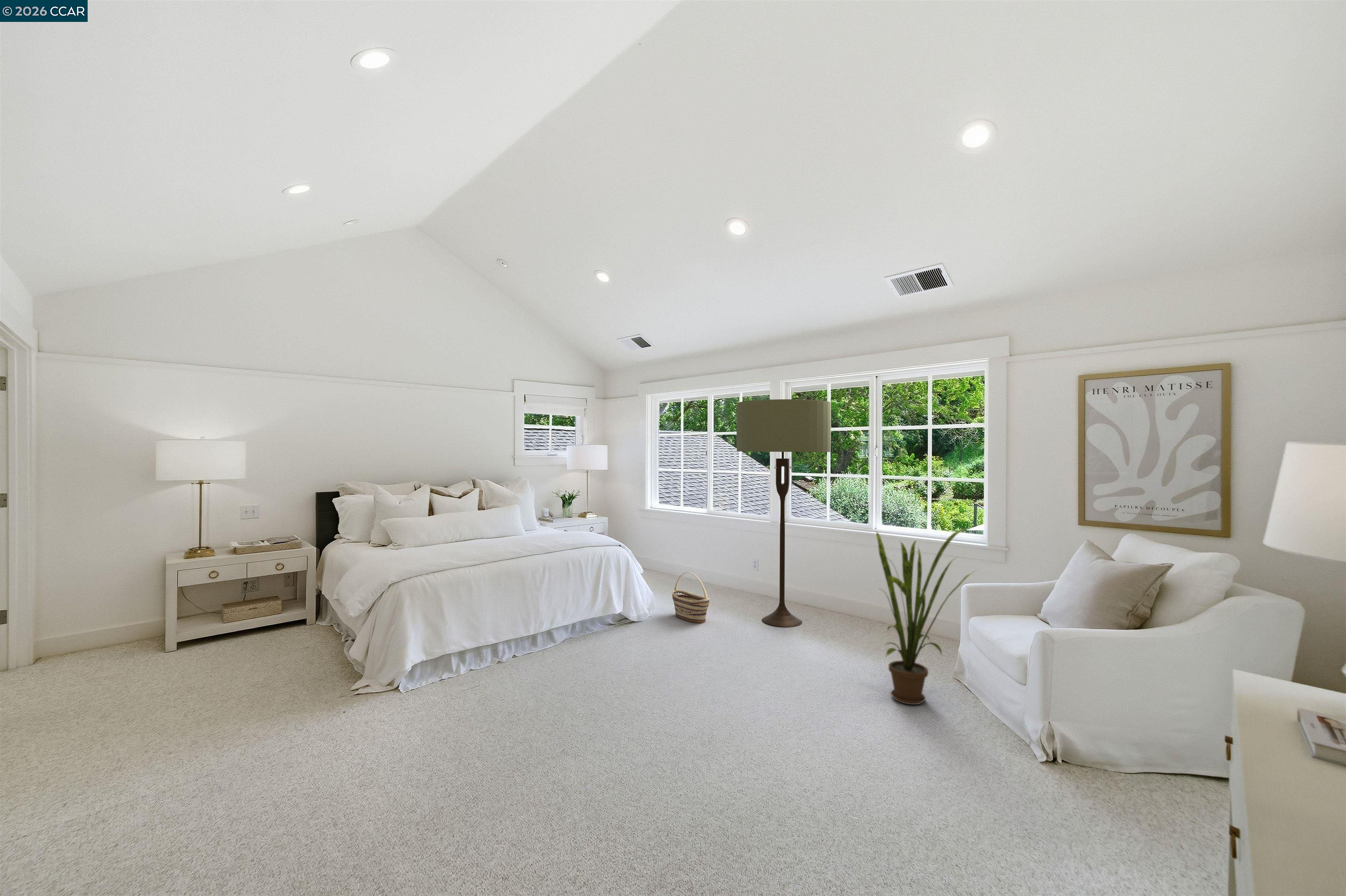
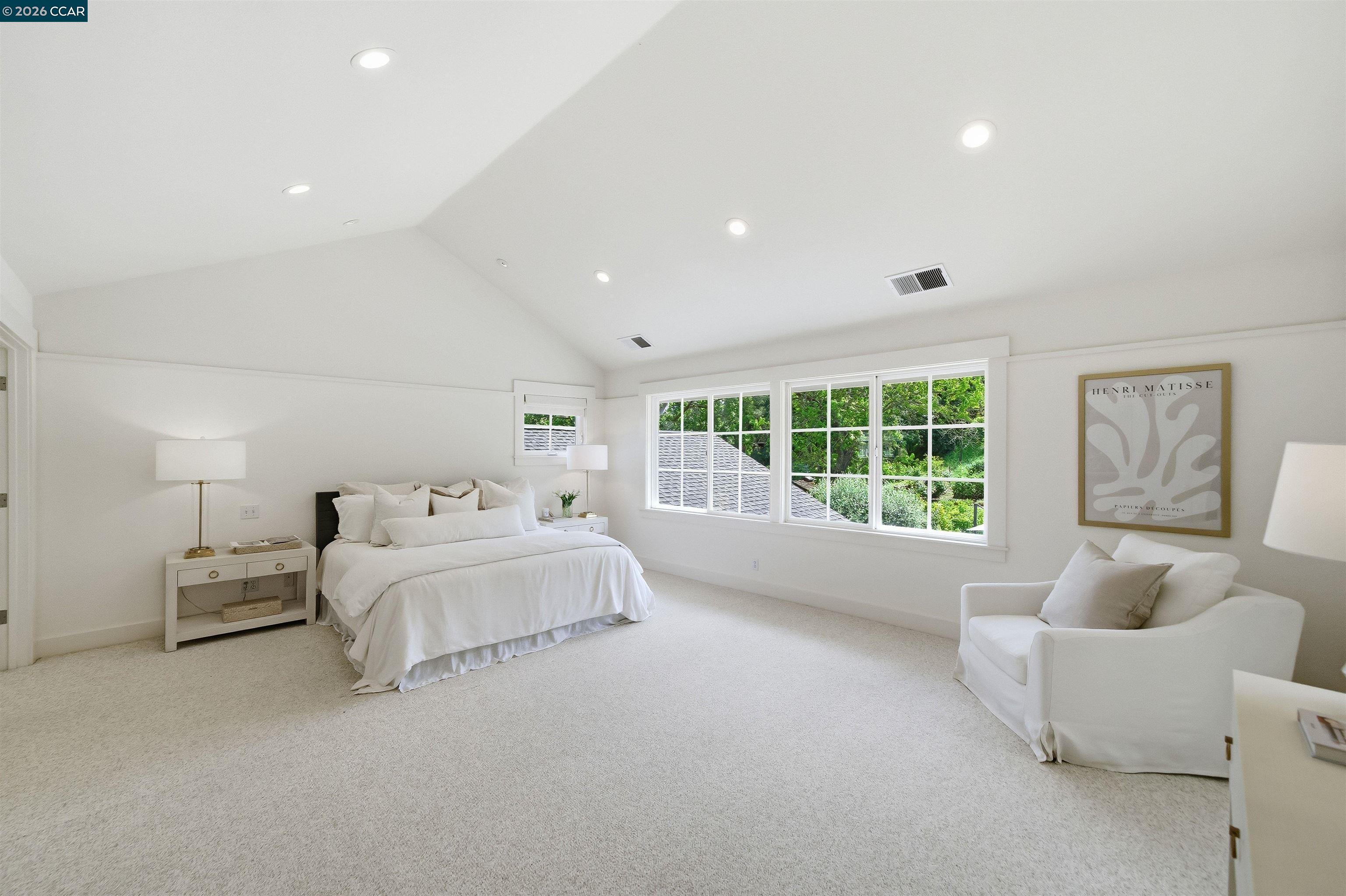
- basket [672,572,710,623]
- house plant [876,528,977,705]
- floor lamp [736,399,832,627]
